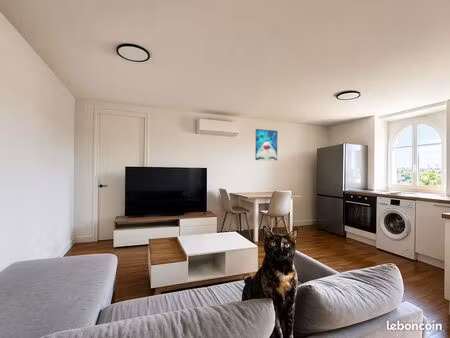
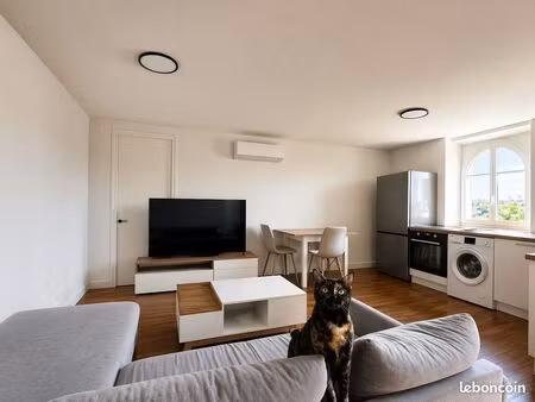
- wall art [254,128,278,162]
